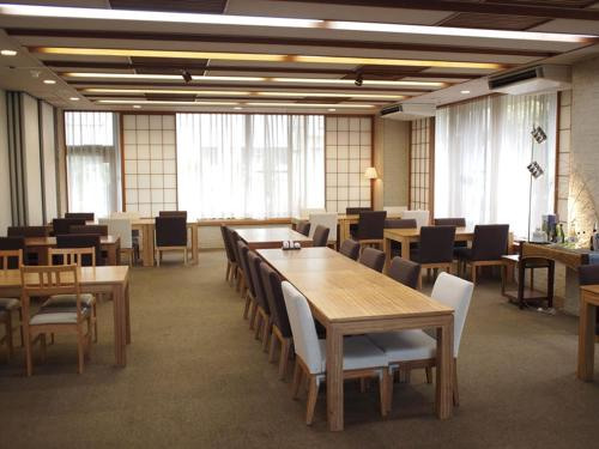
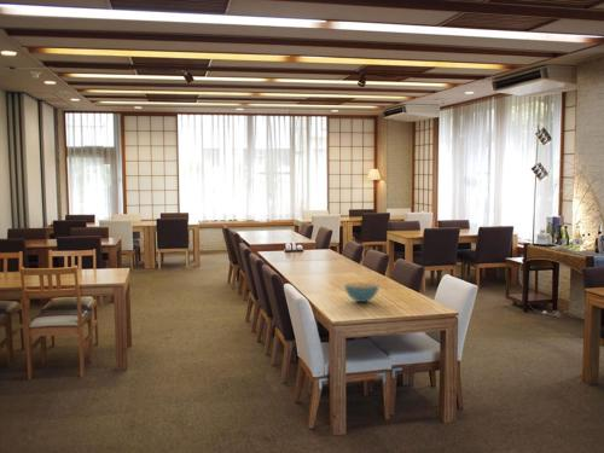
+ cereal bowl [343,280,381,303]
